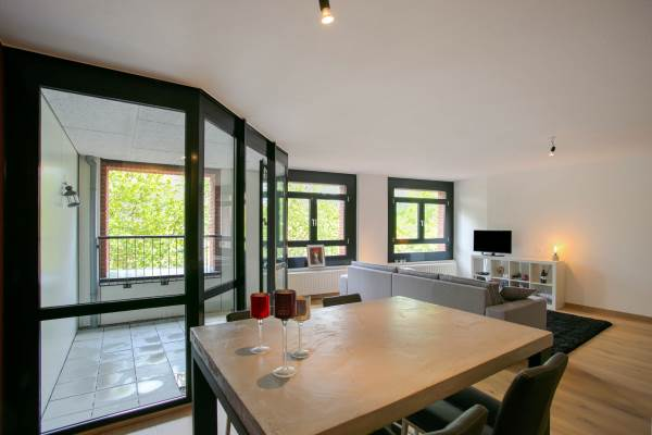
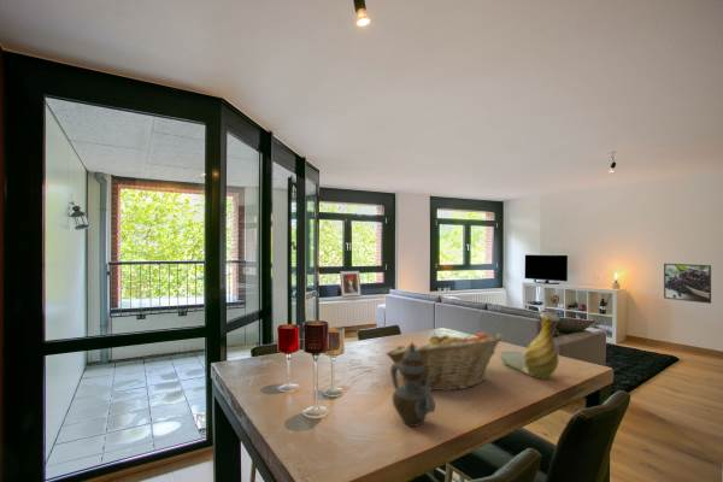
+ fruit basket [384,331,505,392]
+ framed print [663,263,712,305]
+ vase [499,311,562,380]
+ teapot [389,341,436,428]
